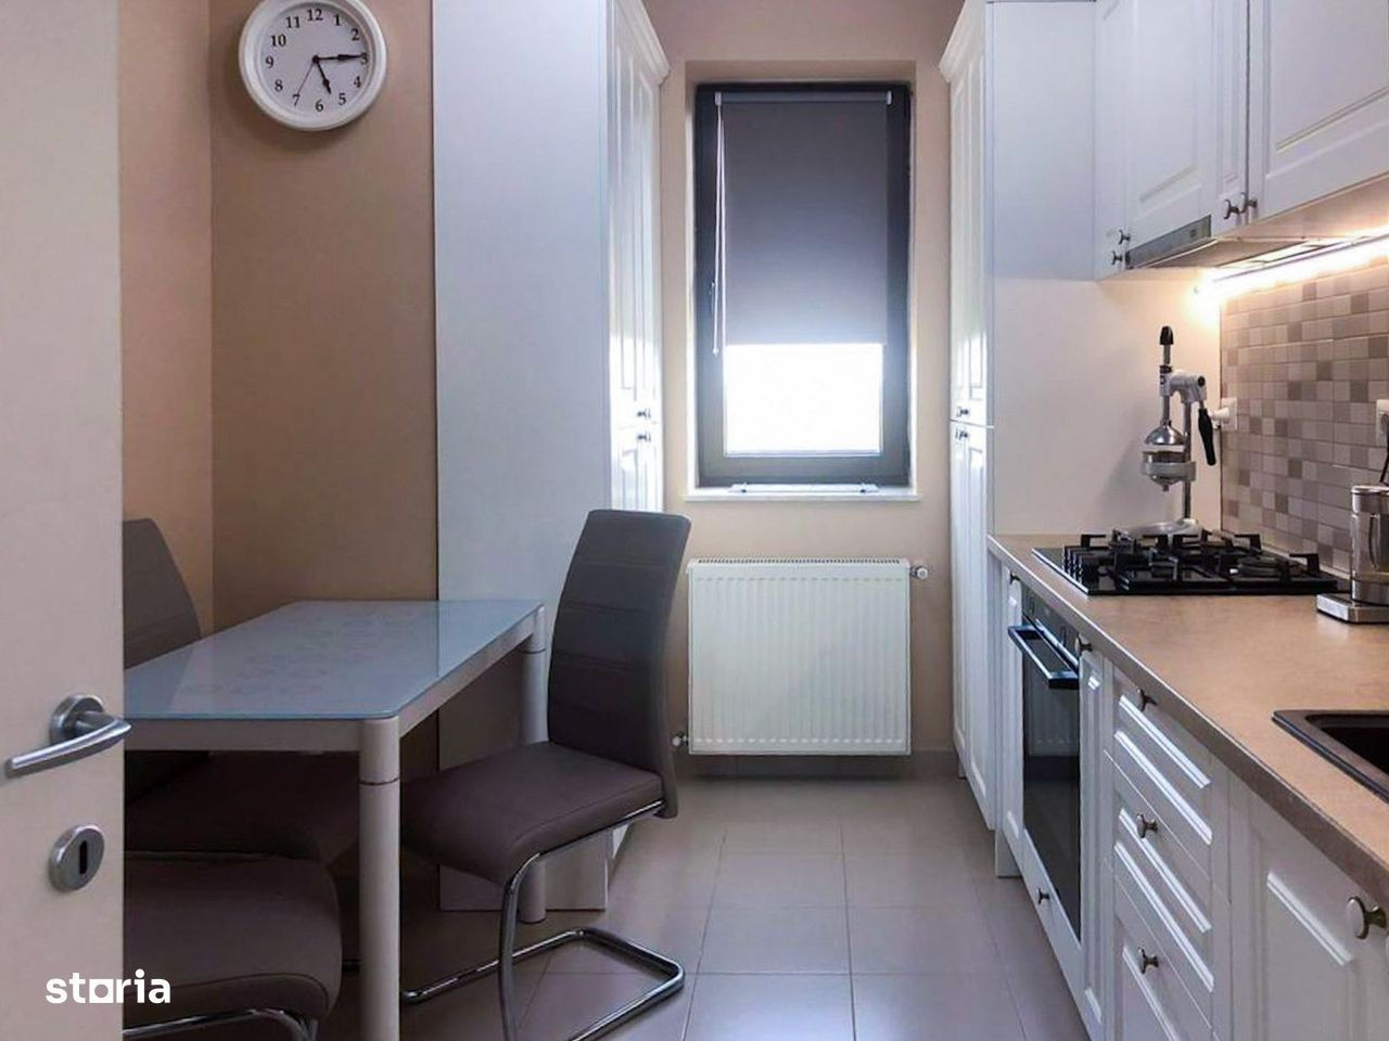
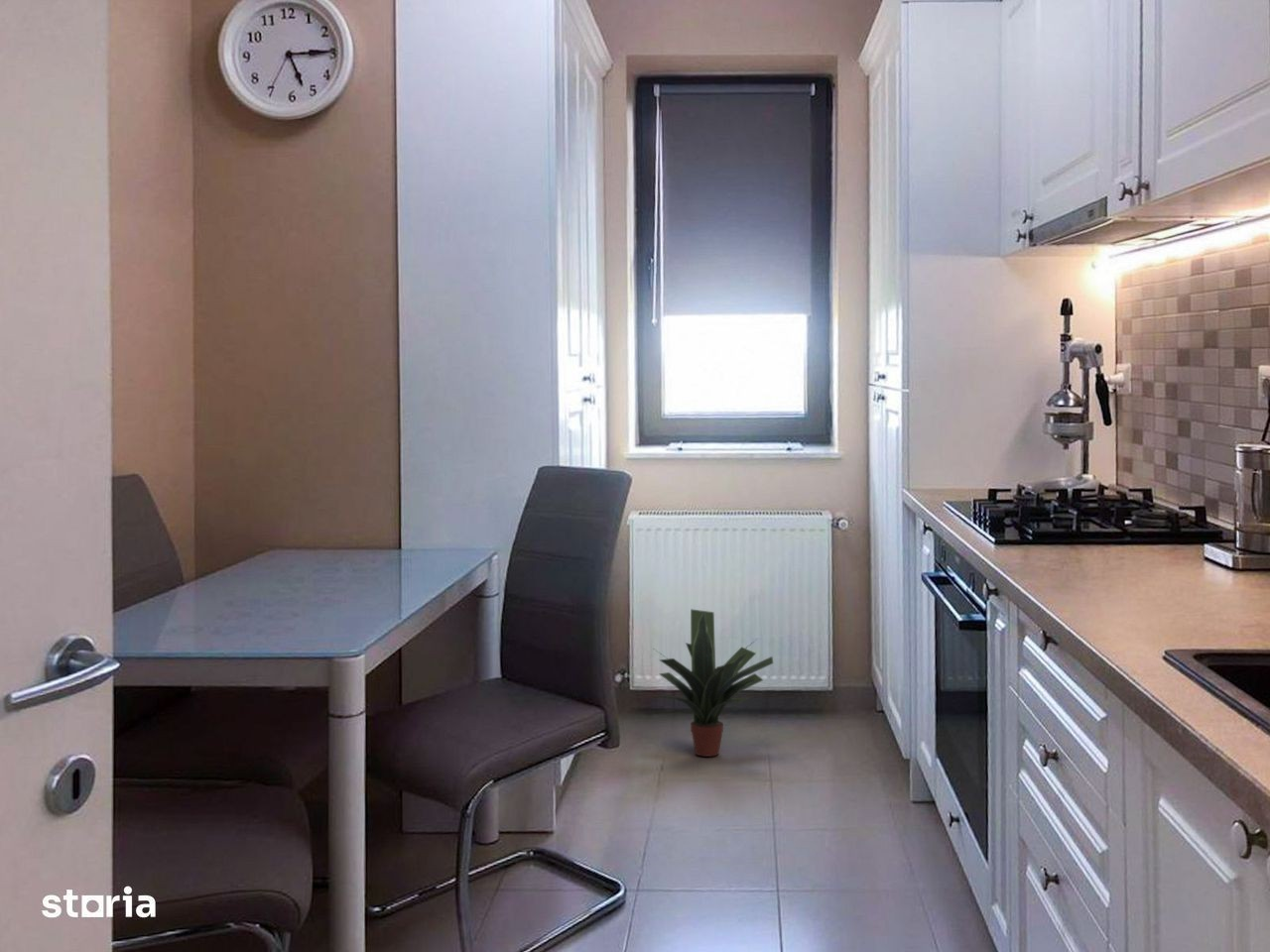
+ potted plant [654,608,774,758]
